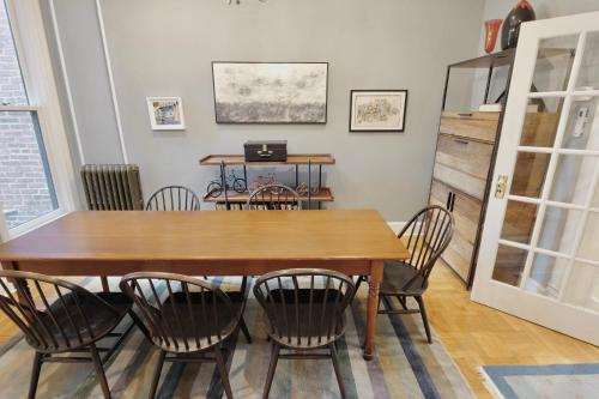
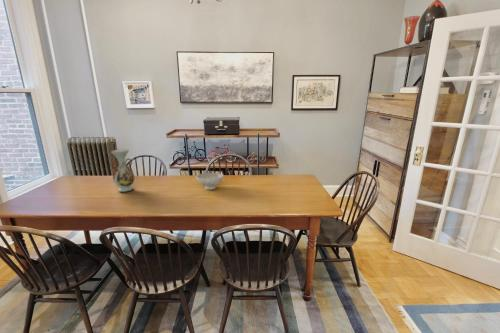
+ vase [110,148,136,193]
+ bowl [195,172,225,191]
